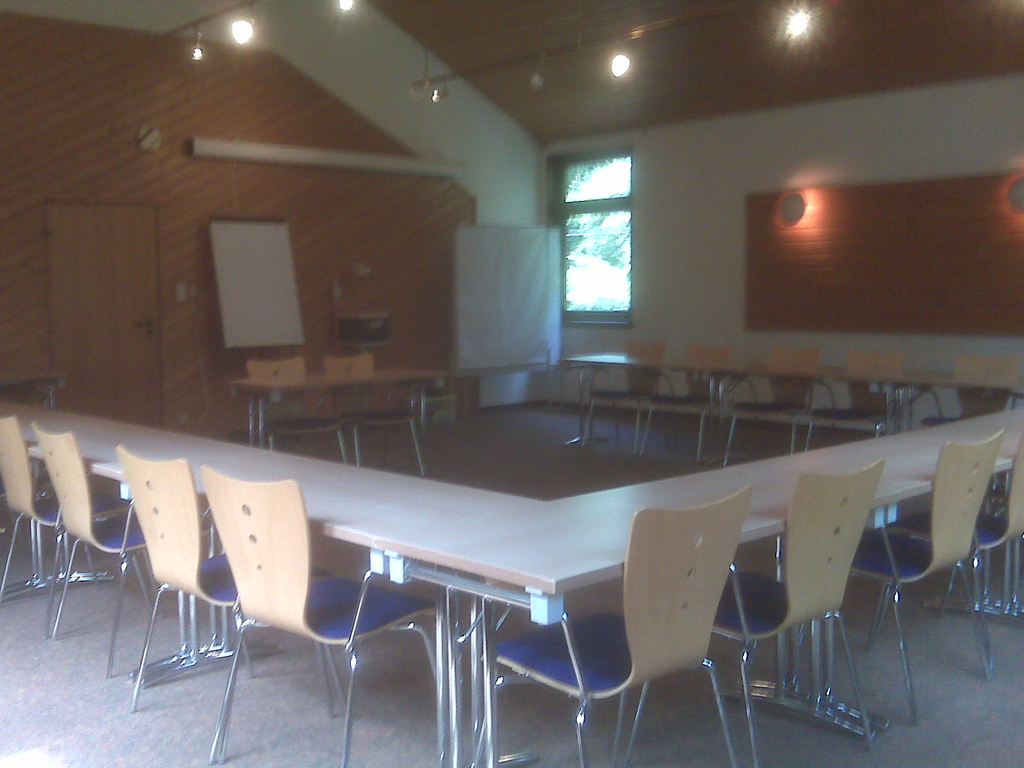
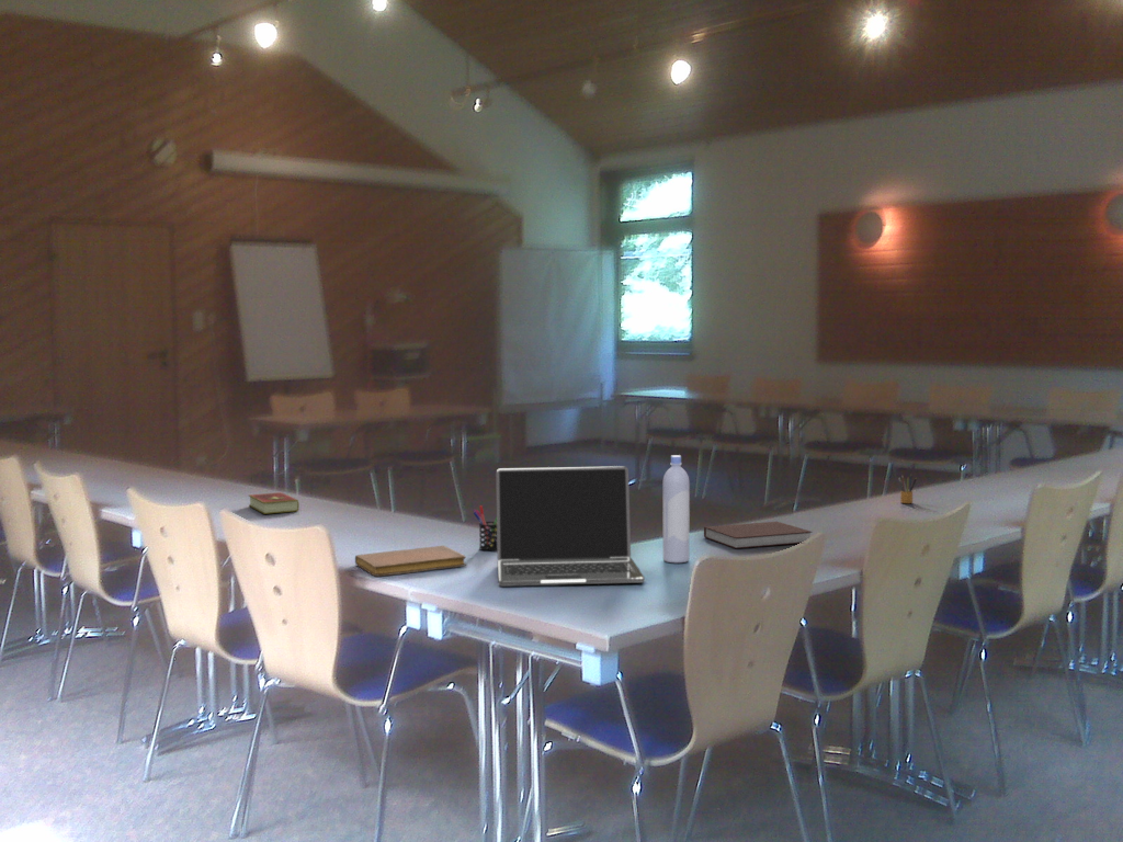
+ notebook [354,545,467,578]
+ pencil box [897,473,918,504]
+ notebook [703,521,814,549]
+ laptop [495,465,646,588]
+ pen holder [472,504,498,551]
+ bottle [661,454,691,565]
+ hardcover book [248,491,300,515]
